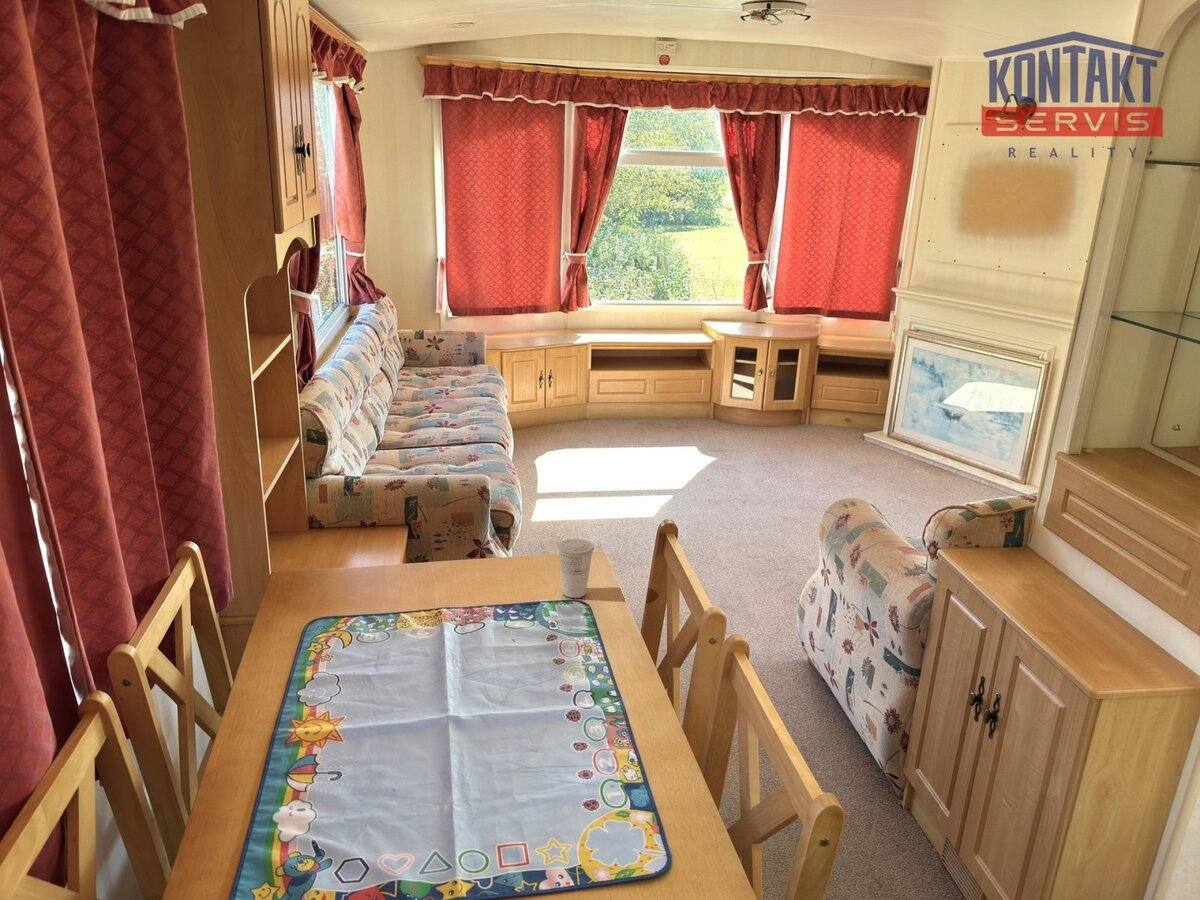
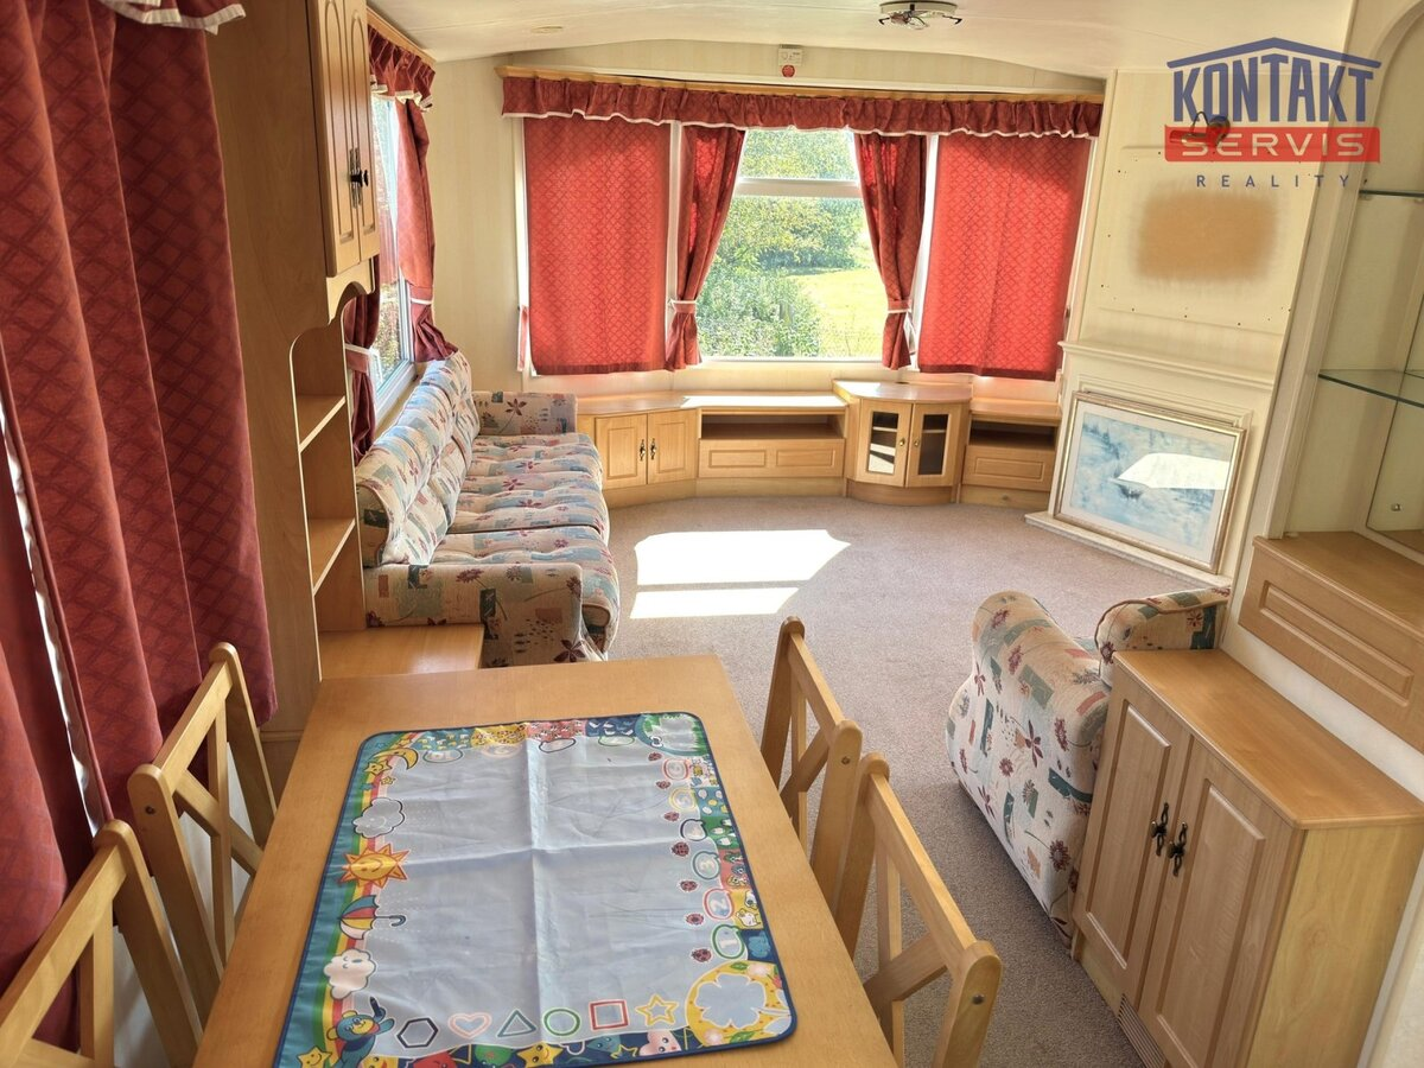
- cup [557,538,595,599]
